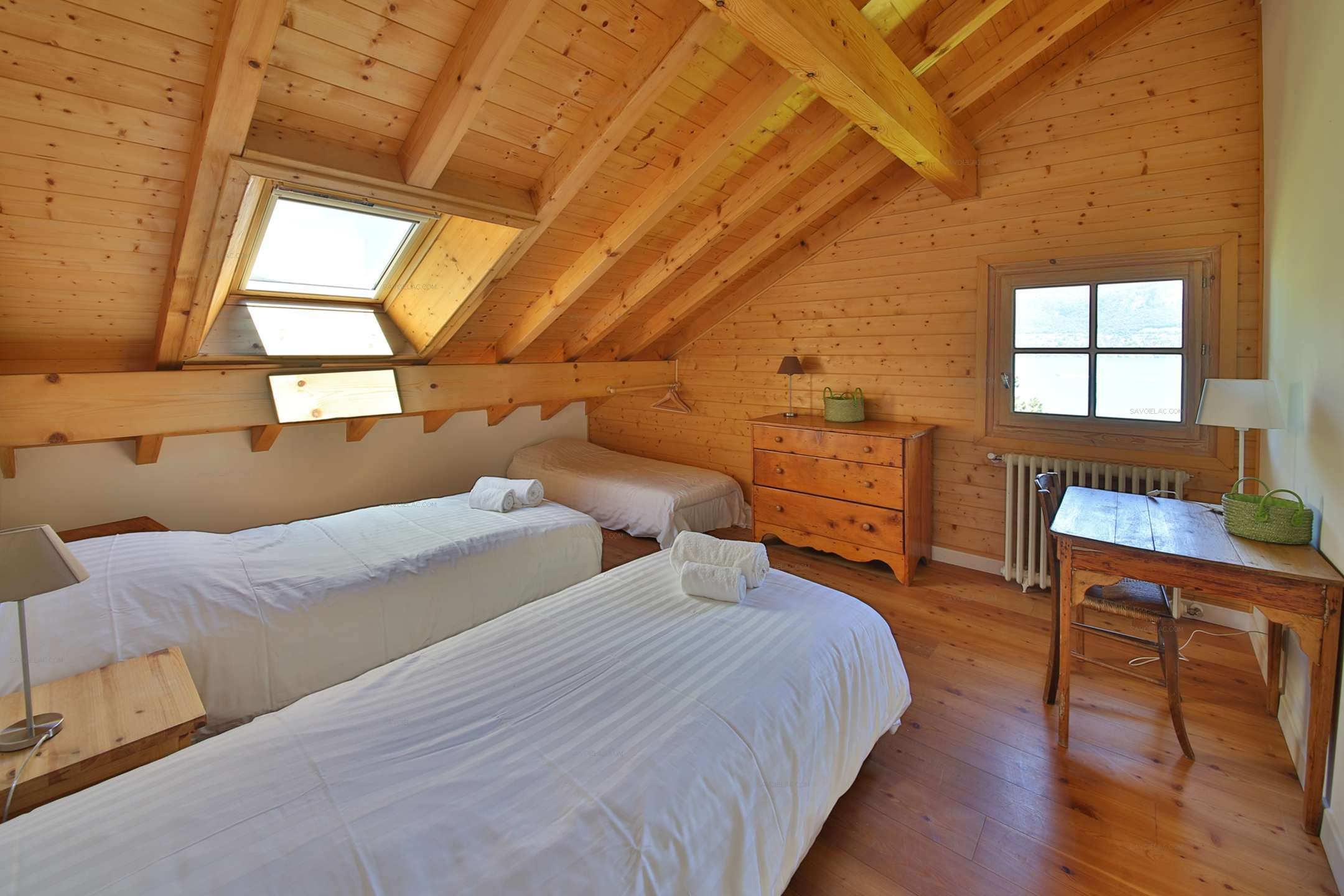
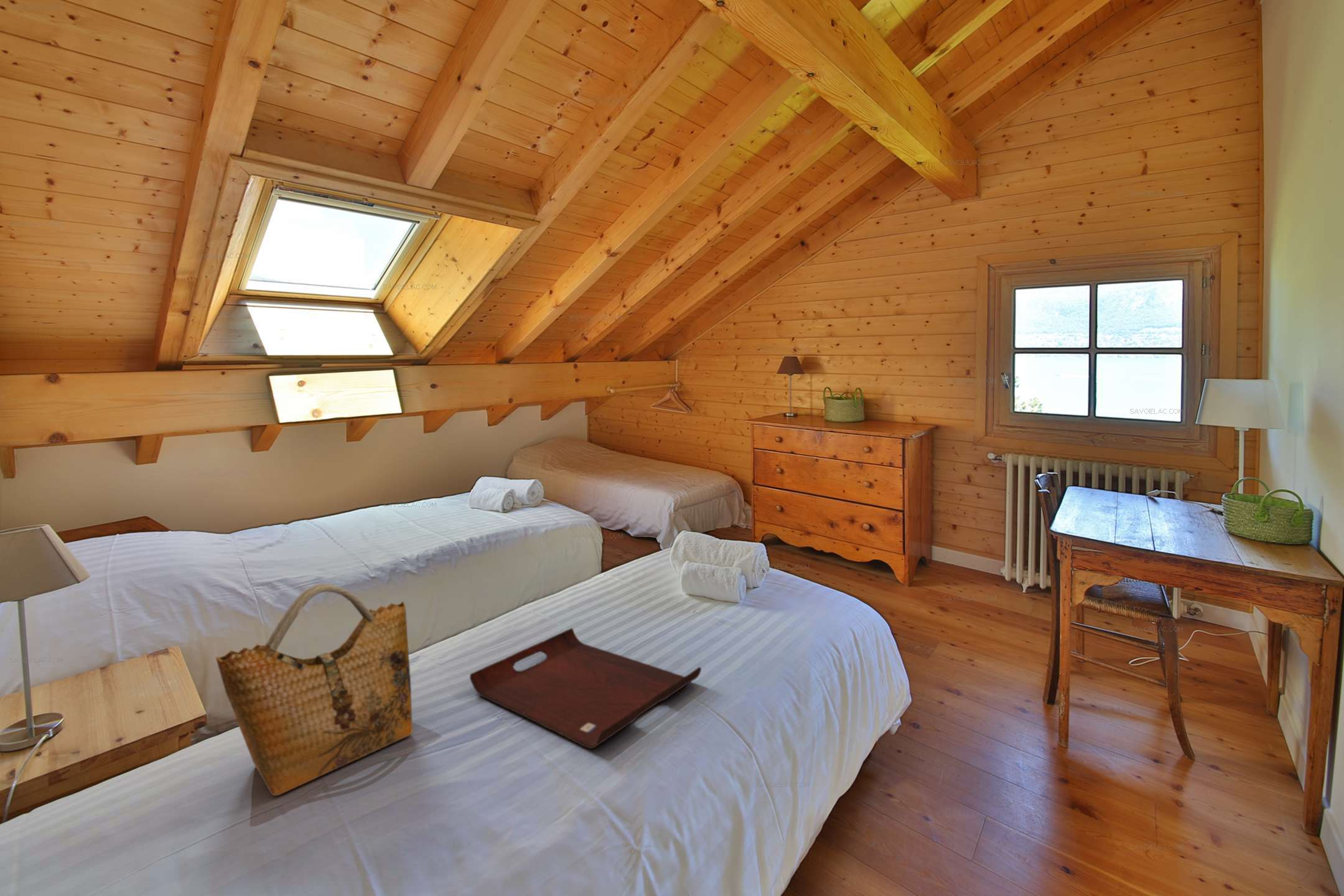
+ grocery bag [215,582,413,796]
+ serving tray [469,627,702,749]
